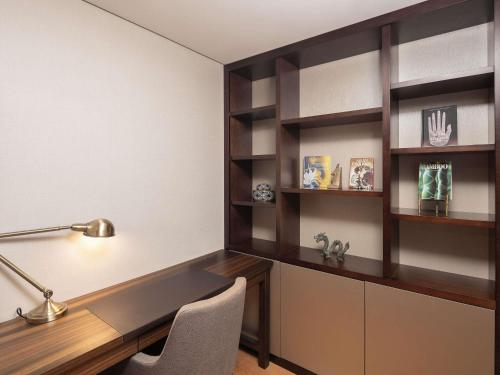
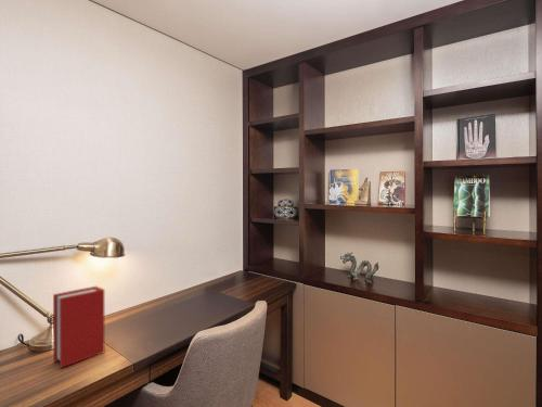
+ book [52,285,105,369]
